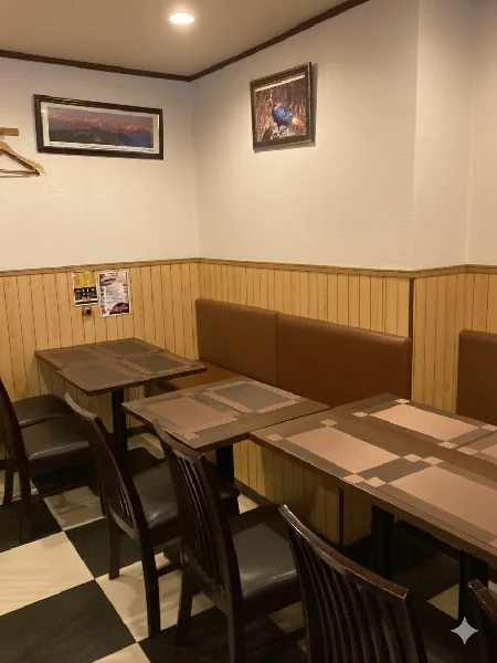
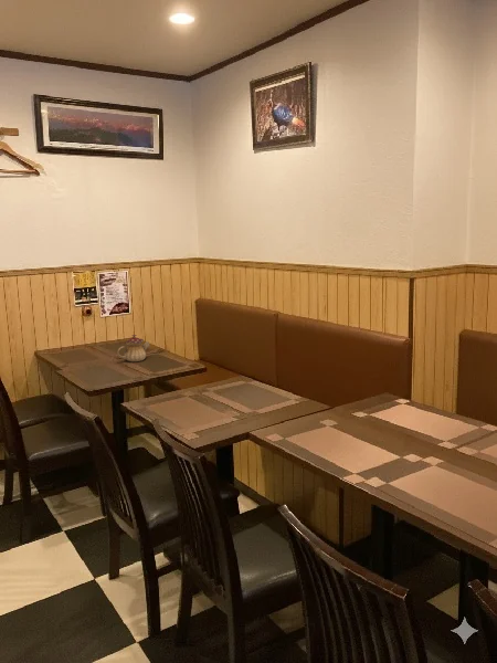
+ teapot [116,334,150,362]
